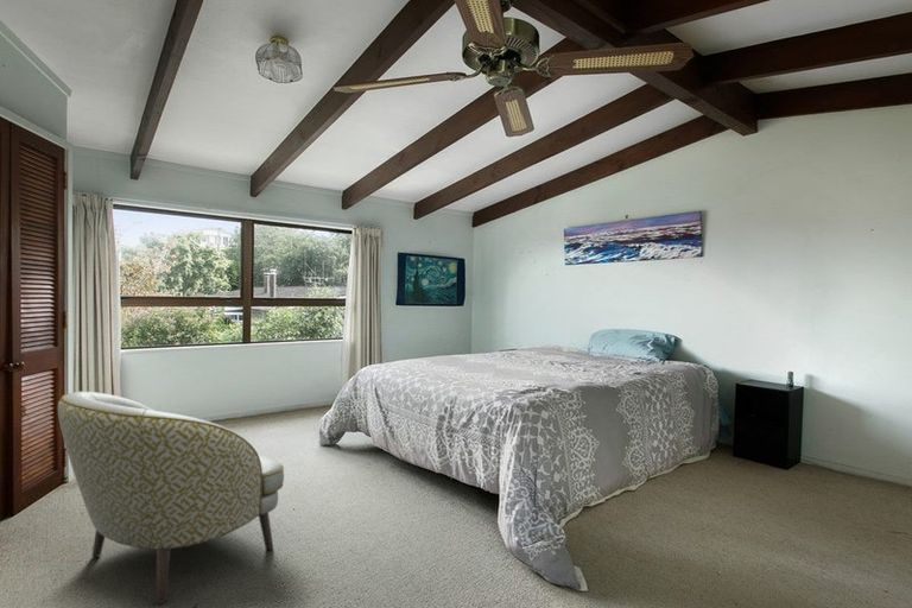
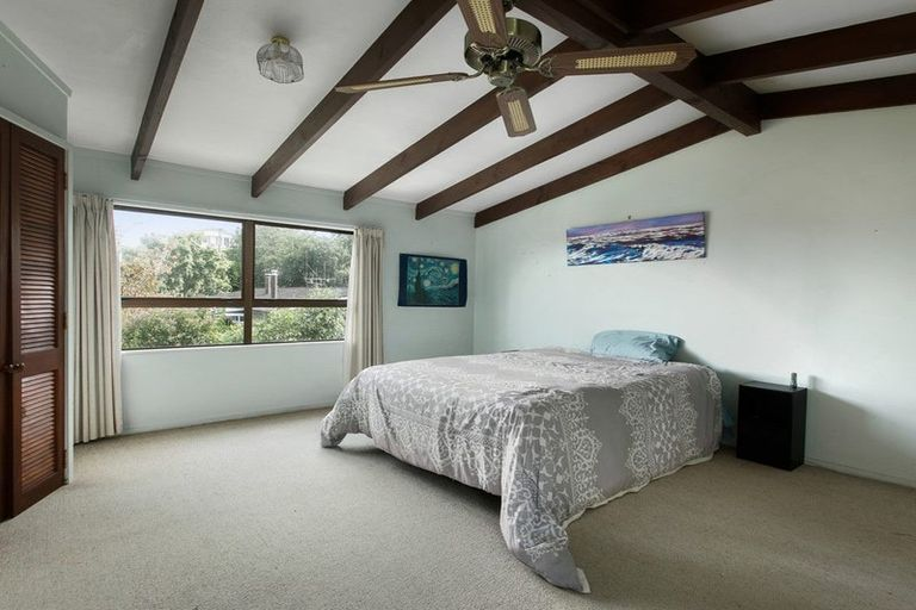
- armchair [57,391,285,604]
